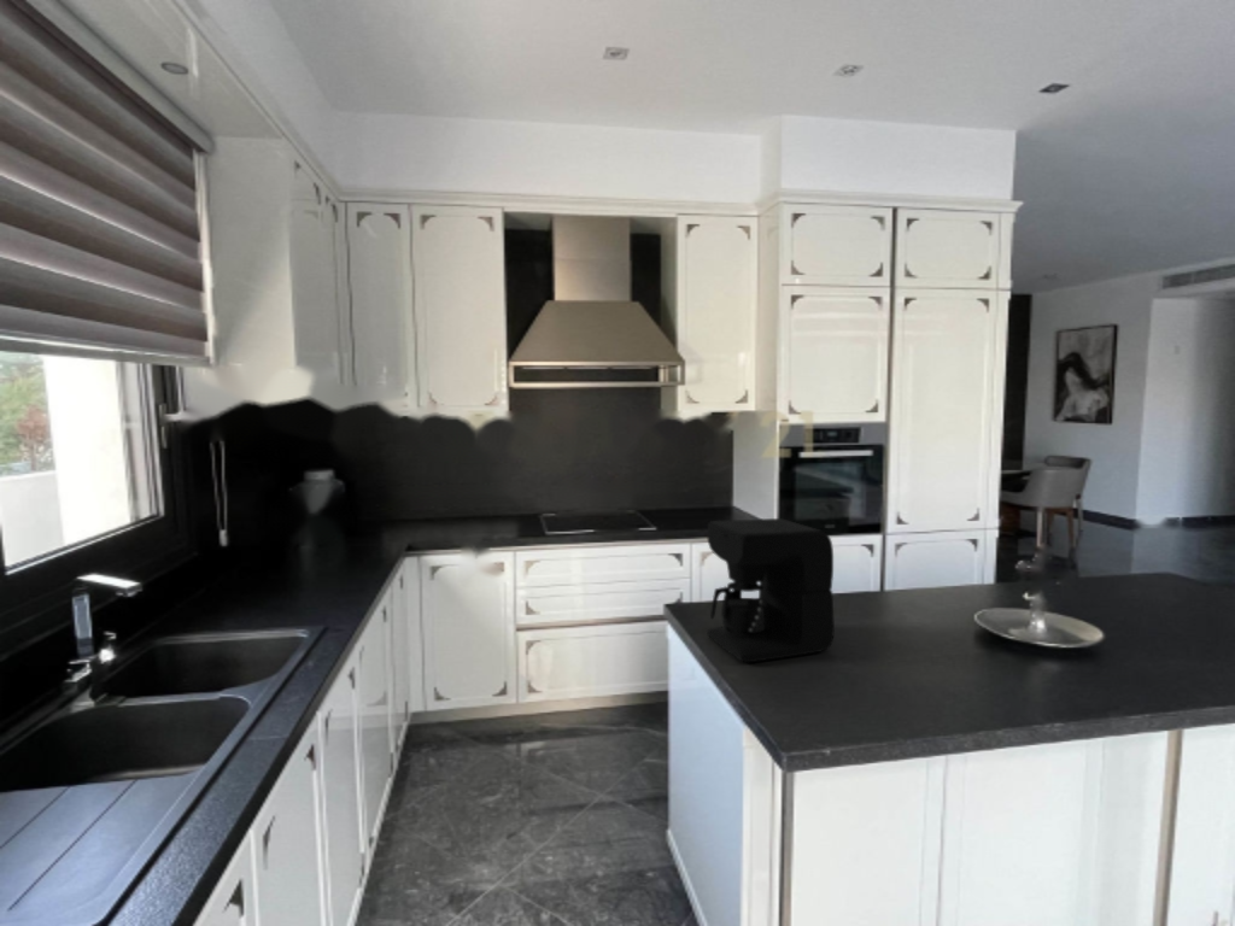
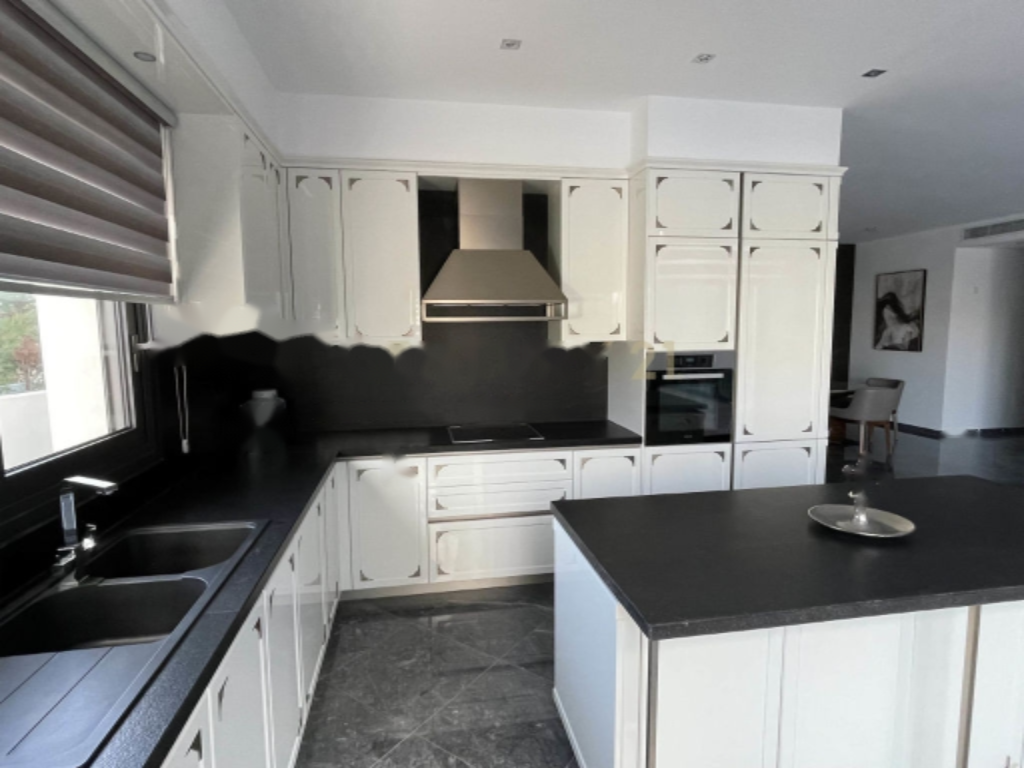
- coffee maker [706,517,836,664]
